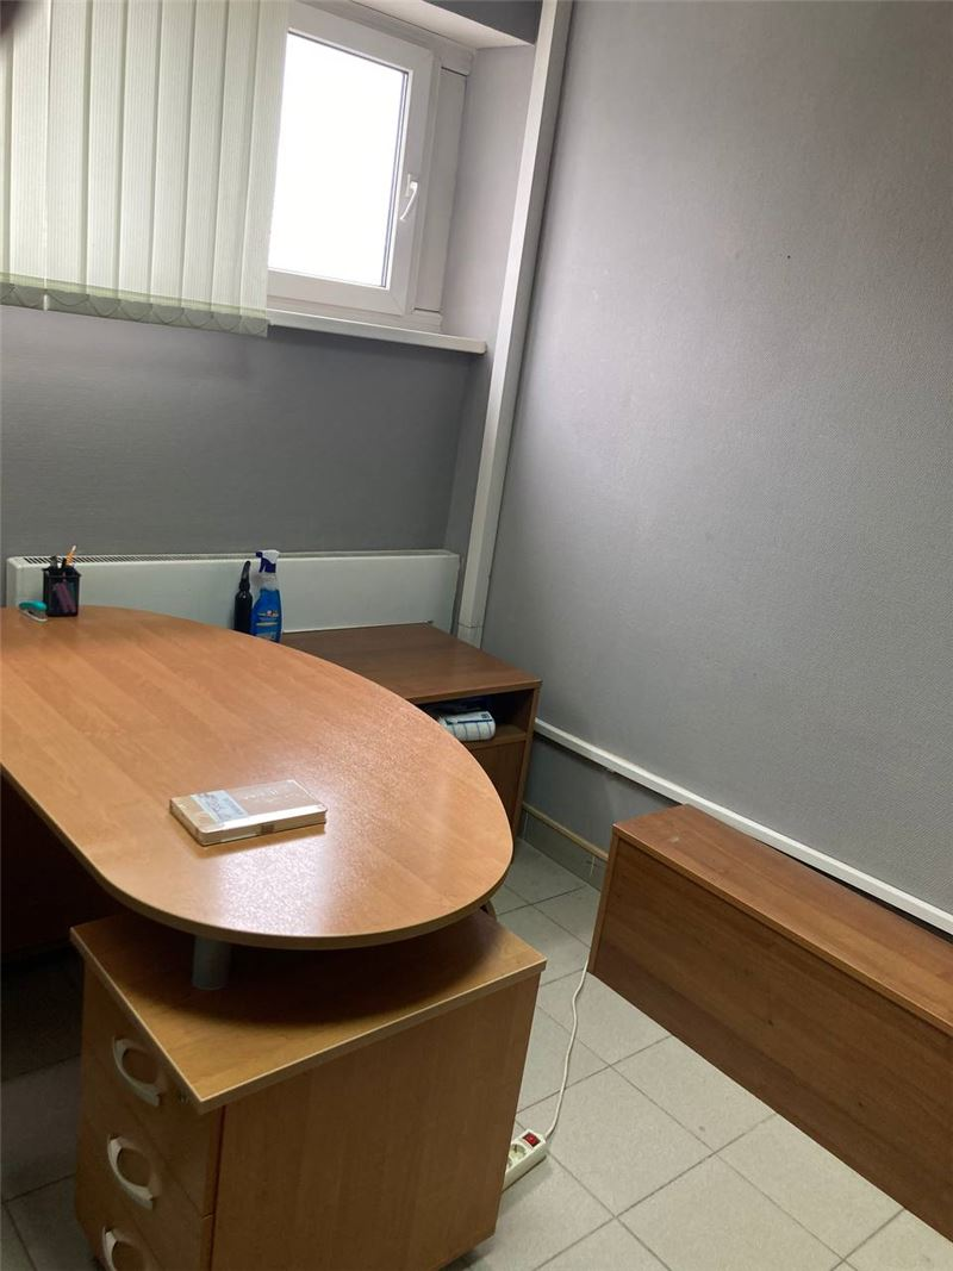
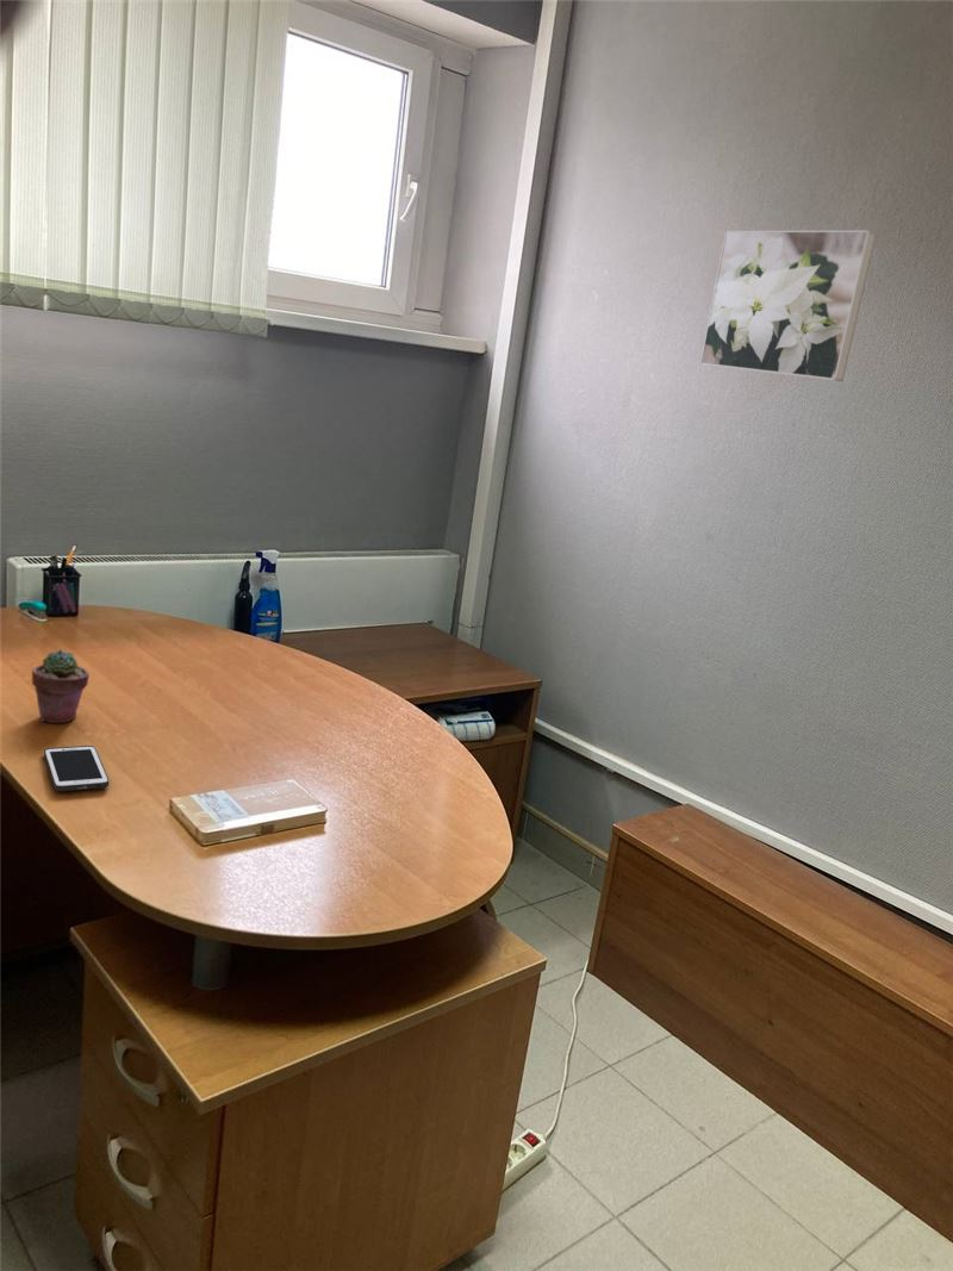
+ cell phone [43,744,110,792]
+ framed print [698,229,878,382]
+ potted succulent [31,648,91,724]
